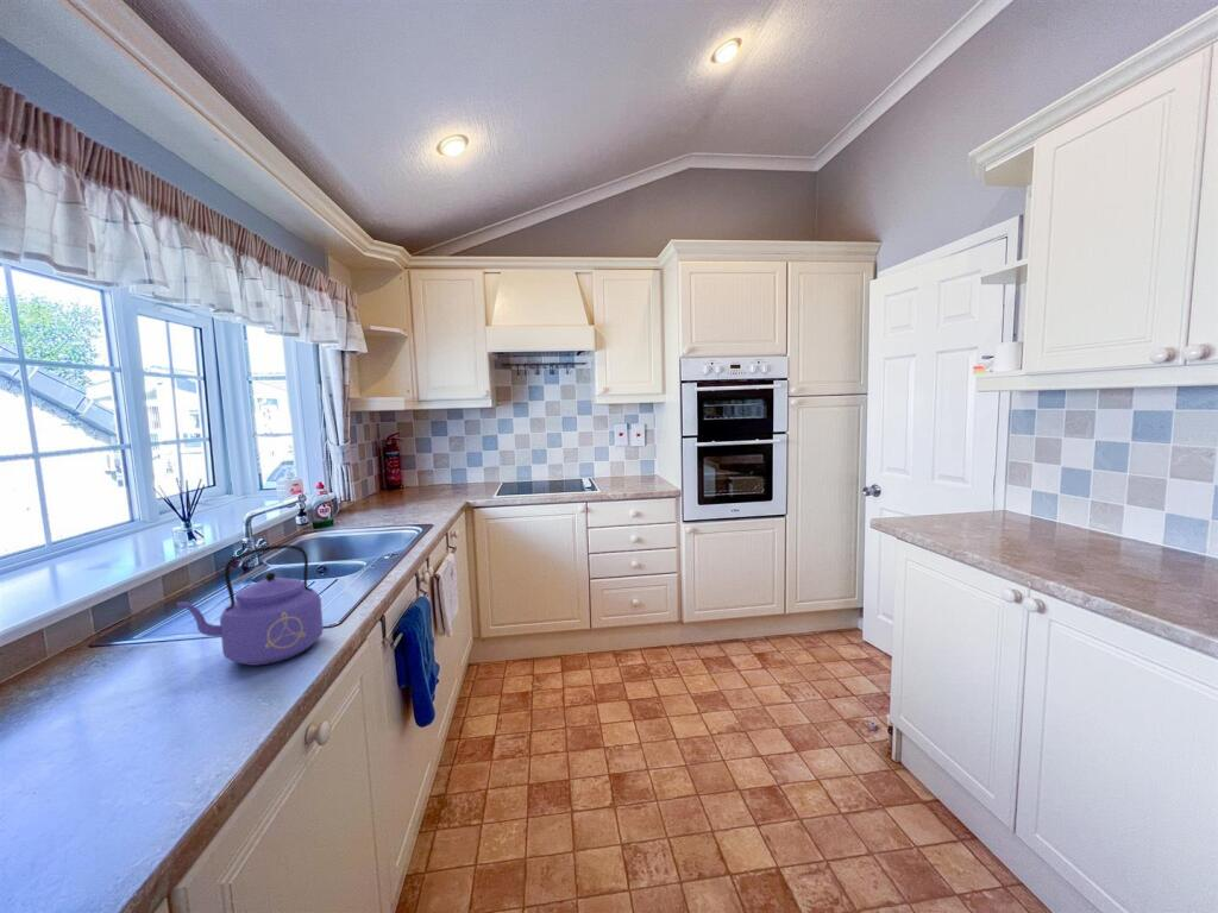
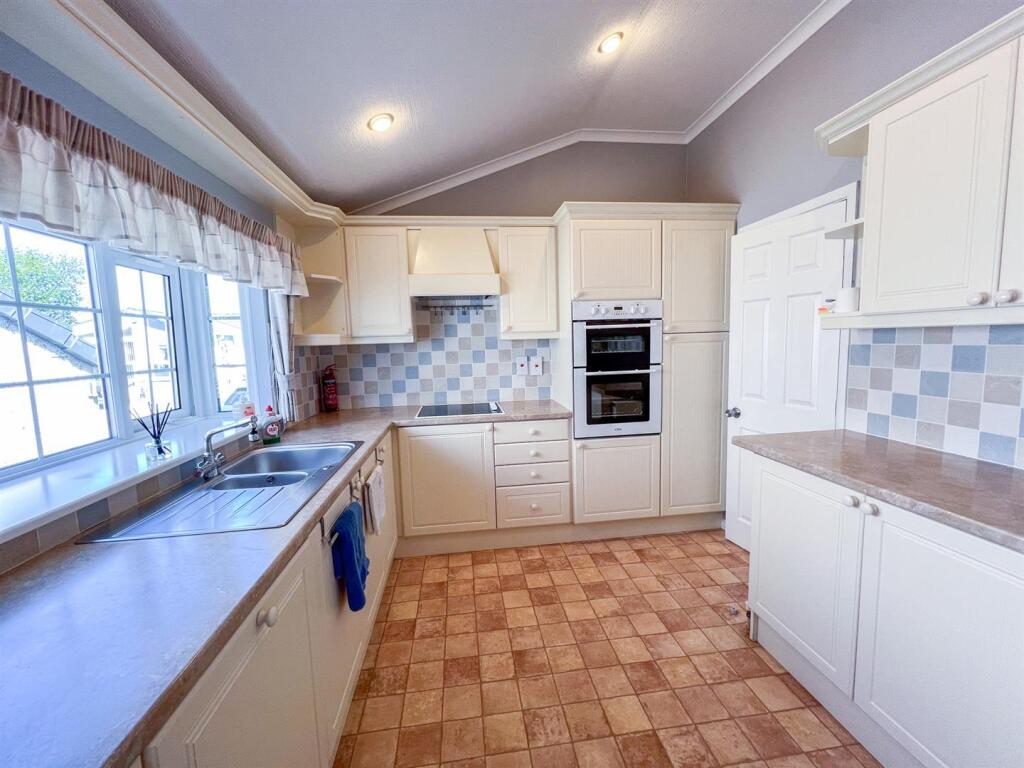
- kettle [175,544,325,667]
